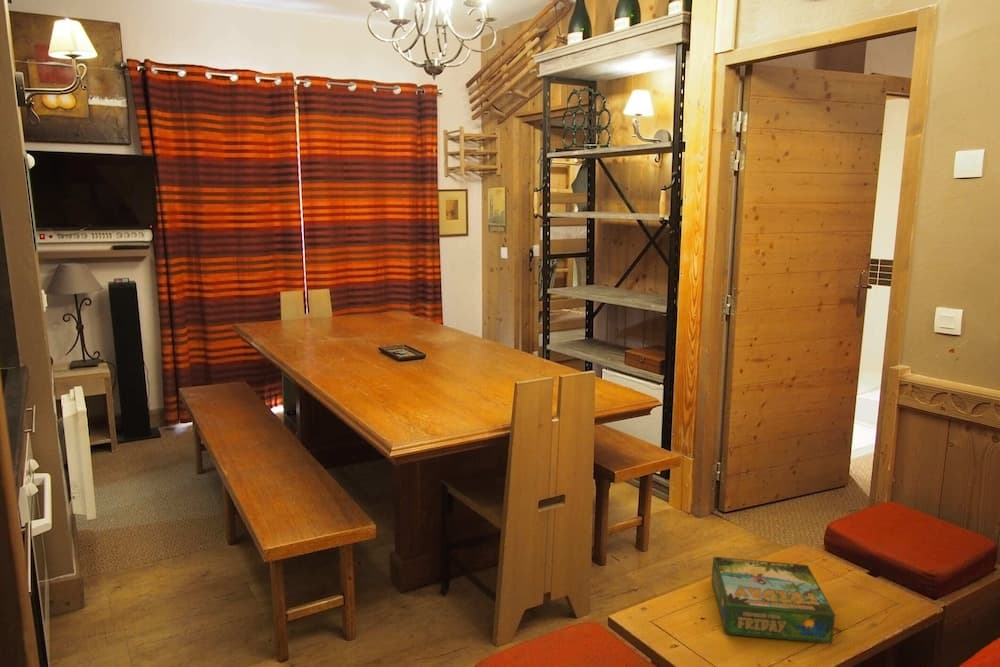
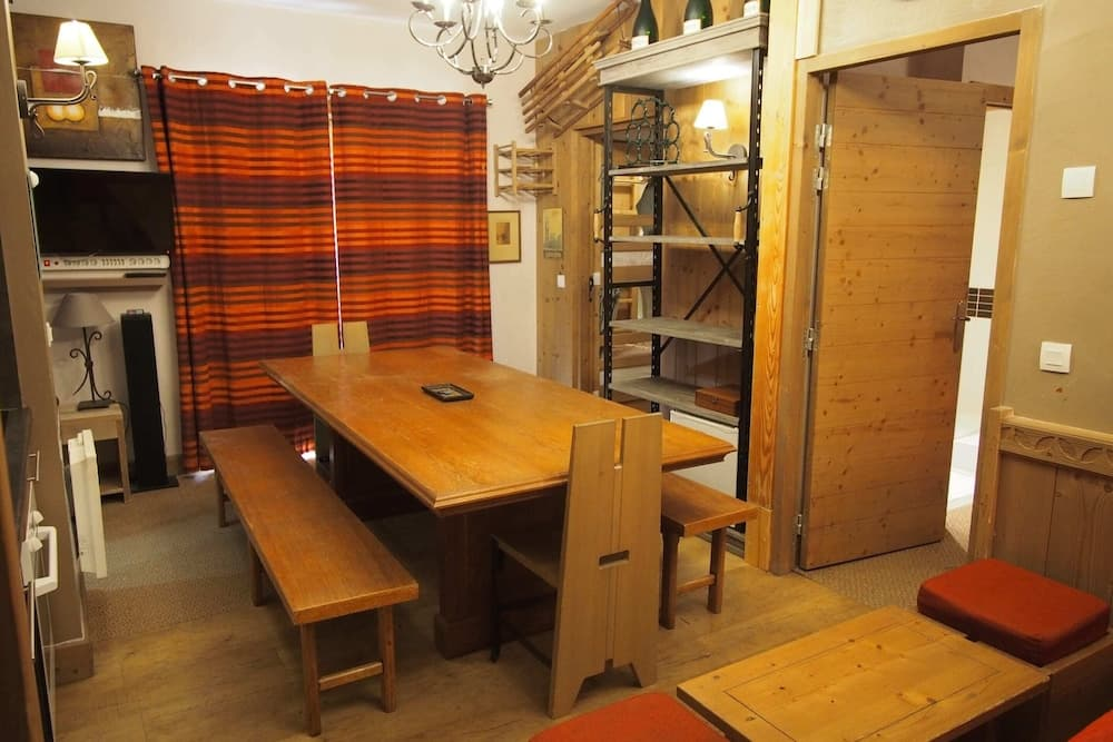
- board game [711,556,836,645]
